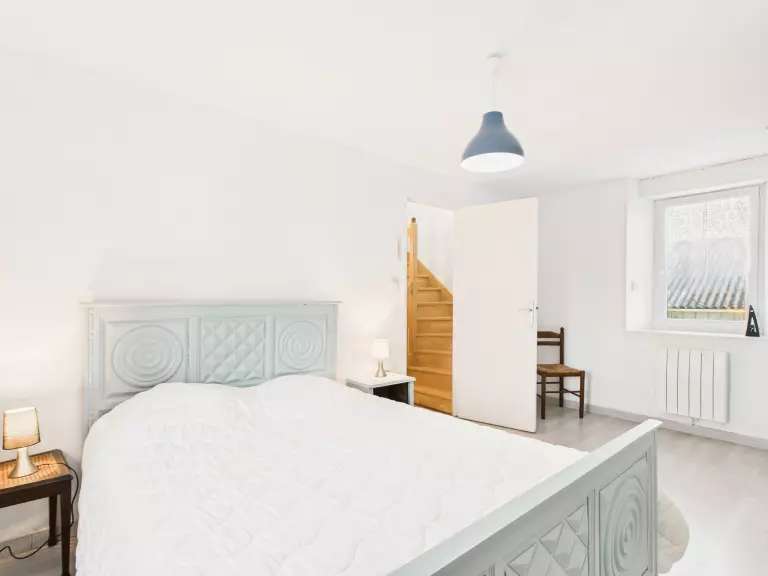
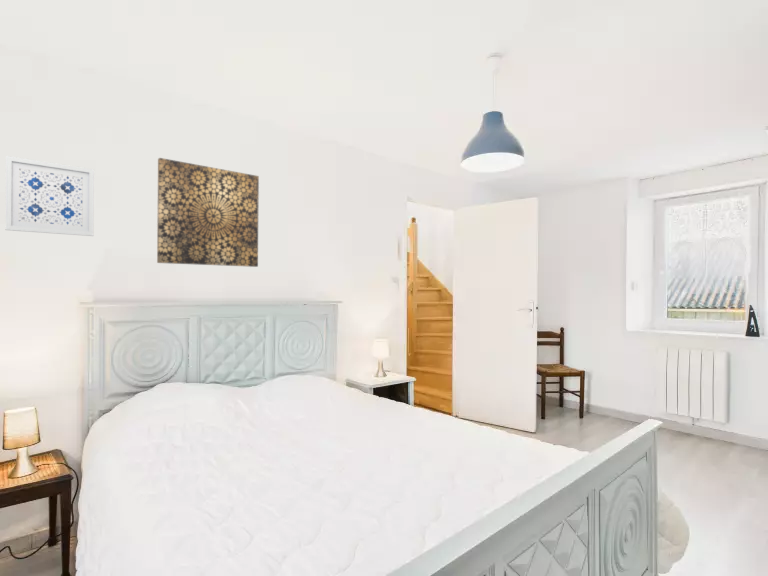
+ wall art [156,157,260,268]
+ wall art [5,155,95,237]
